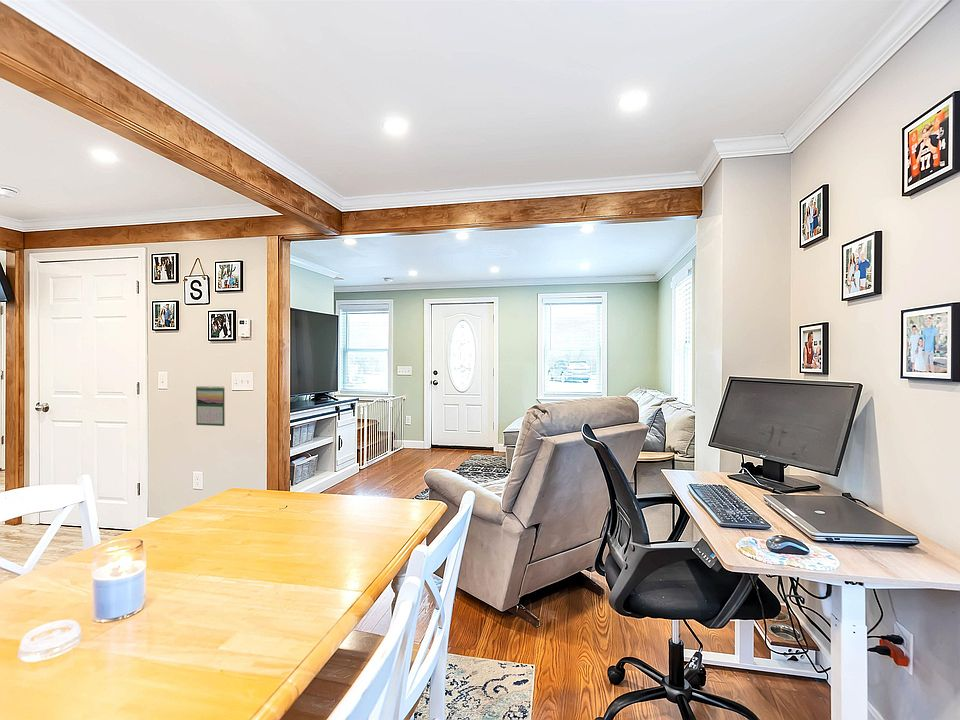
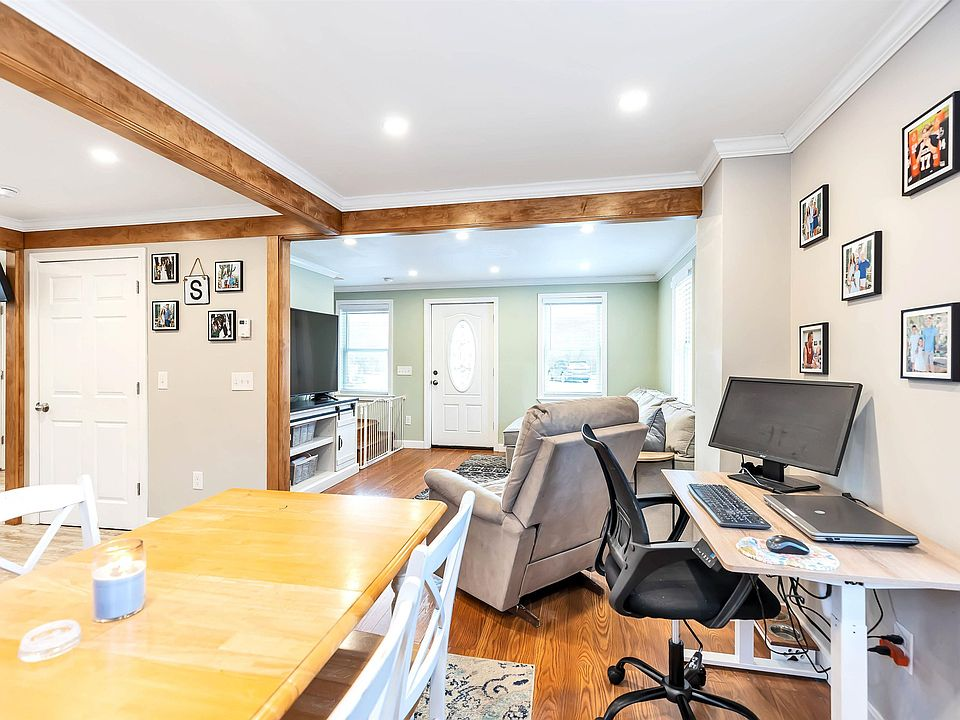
- calendar [195,385,226,427]
